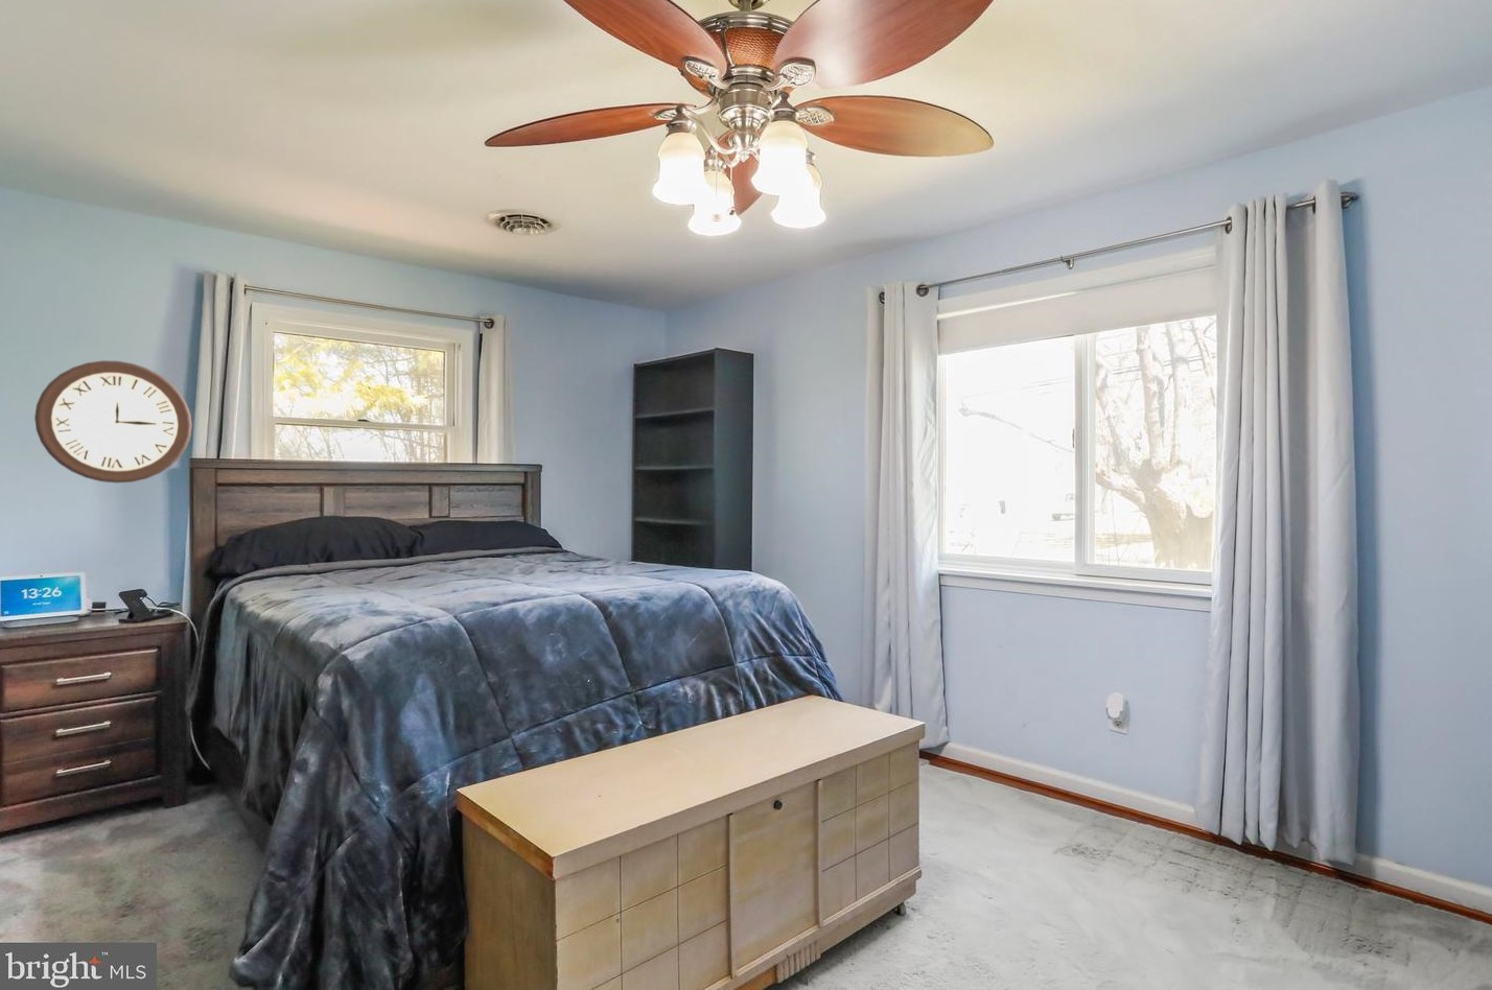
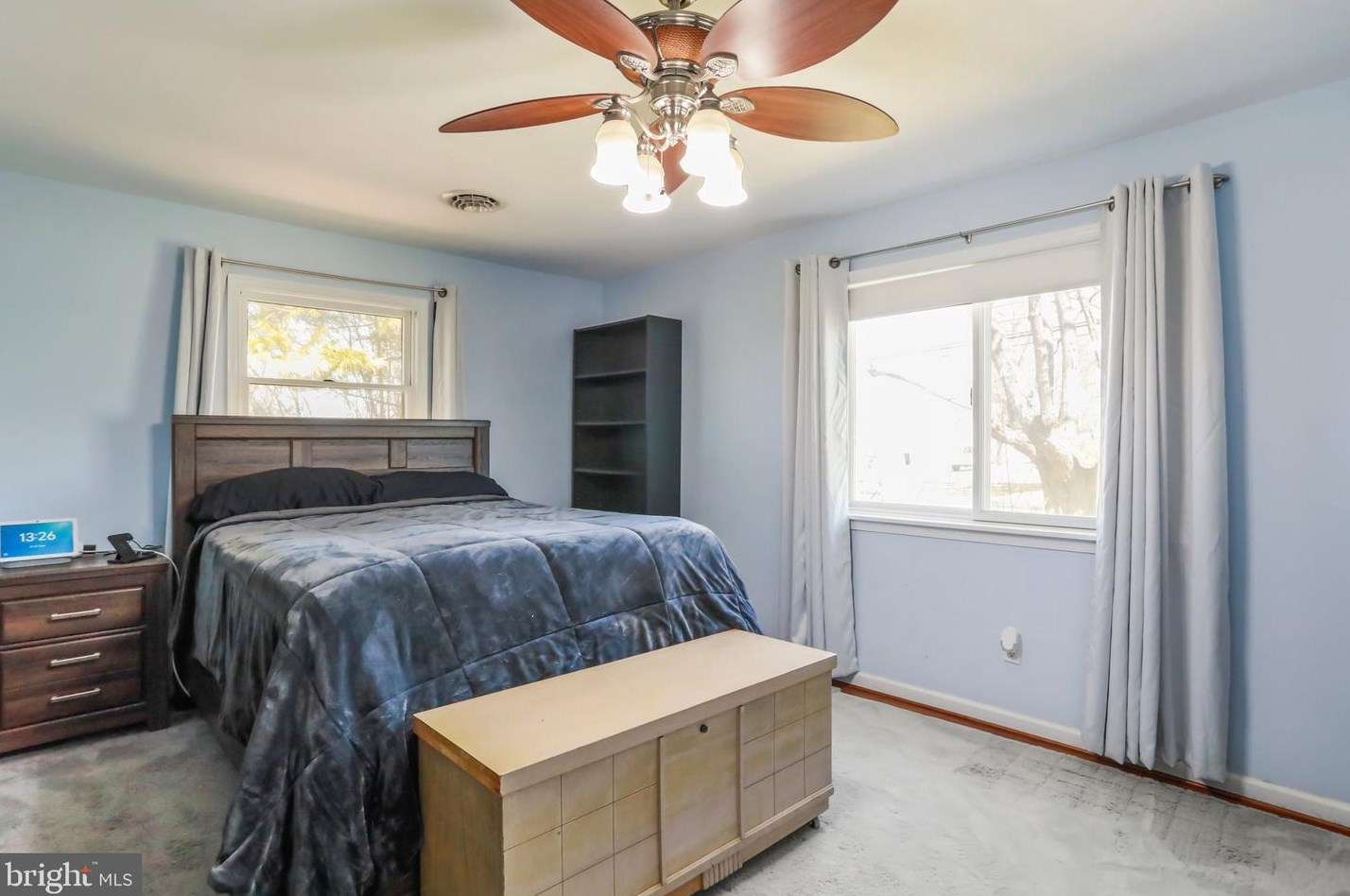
- wall clock [33,359,193,484]
